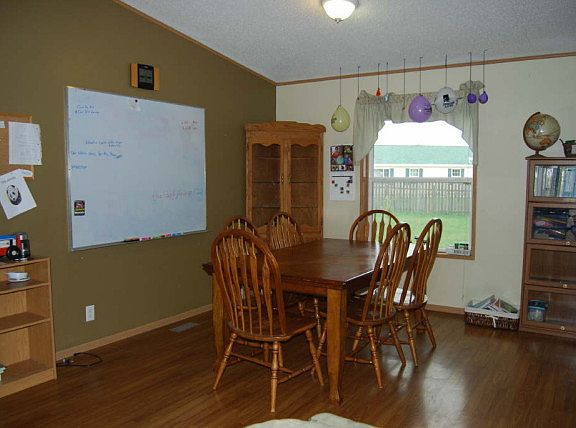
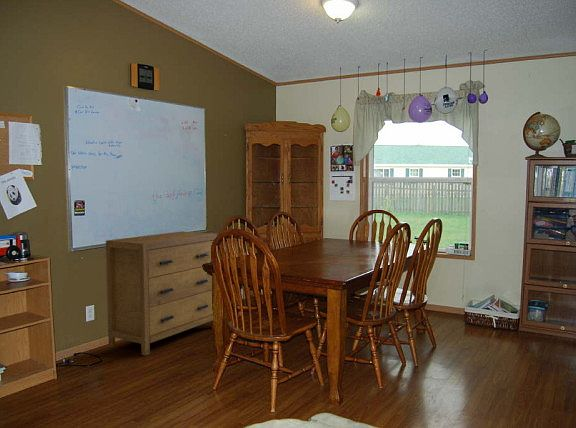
+ dresser [105,230,218,357]
